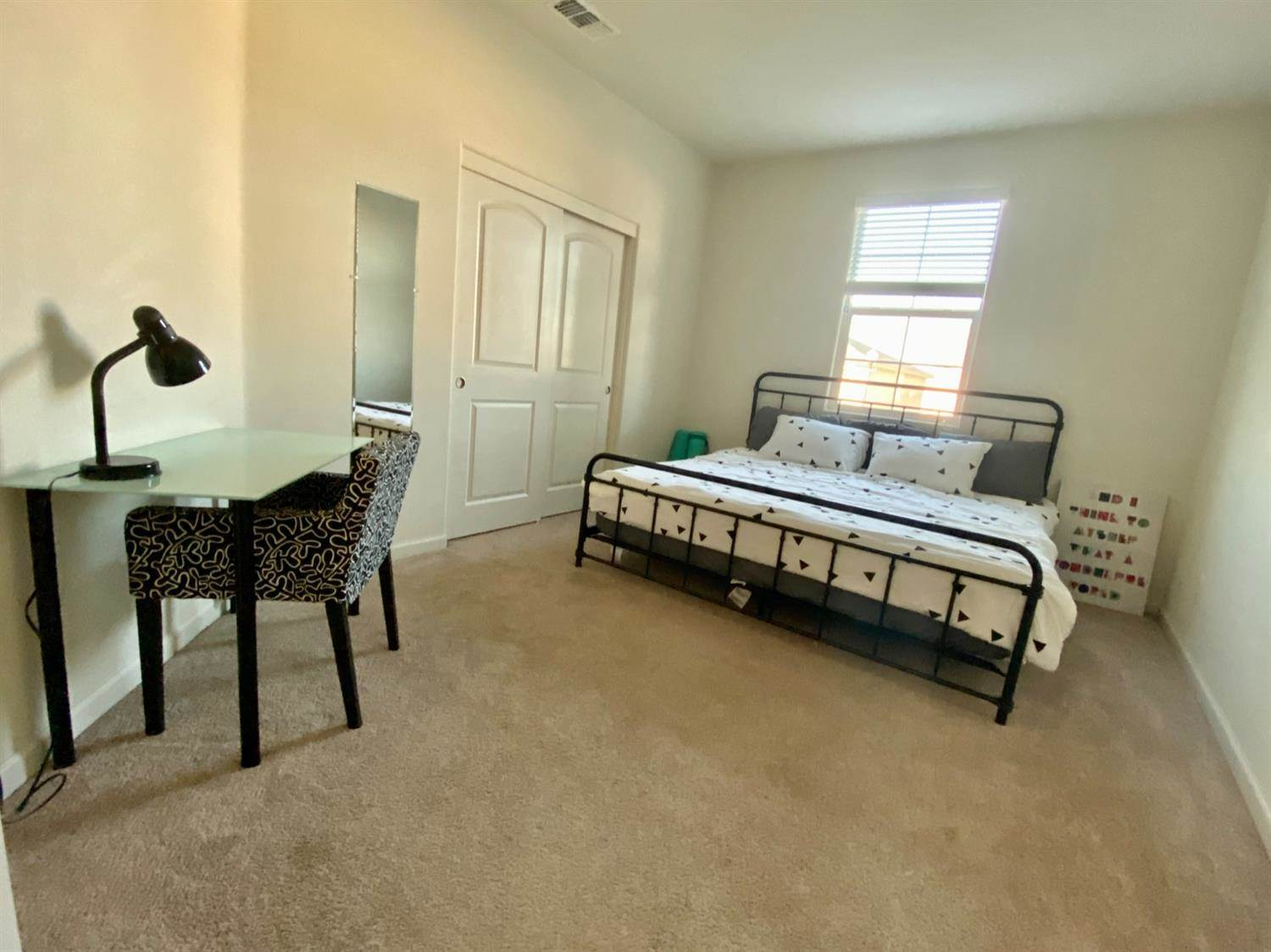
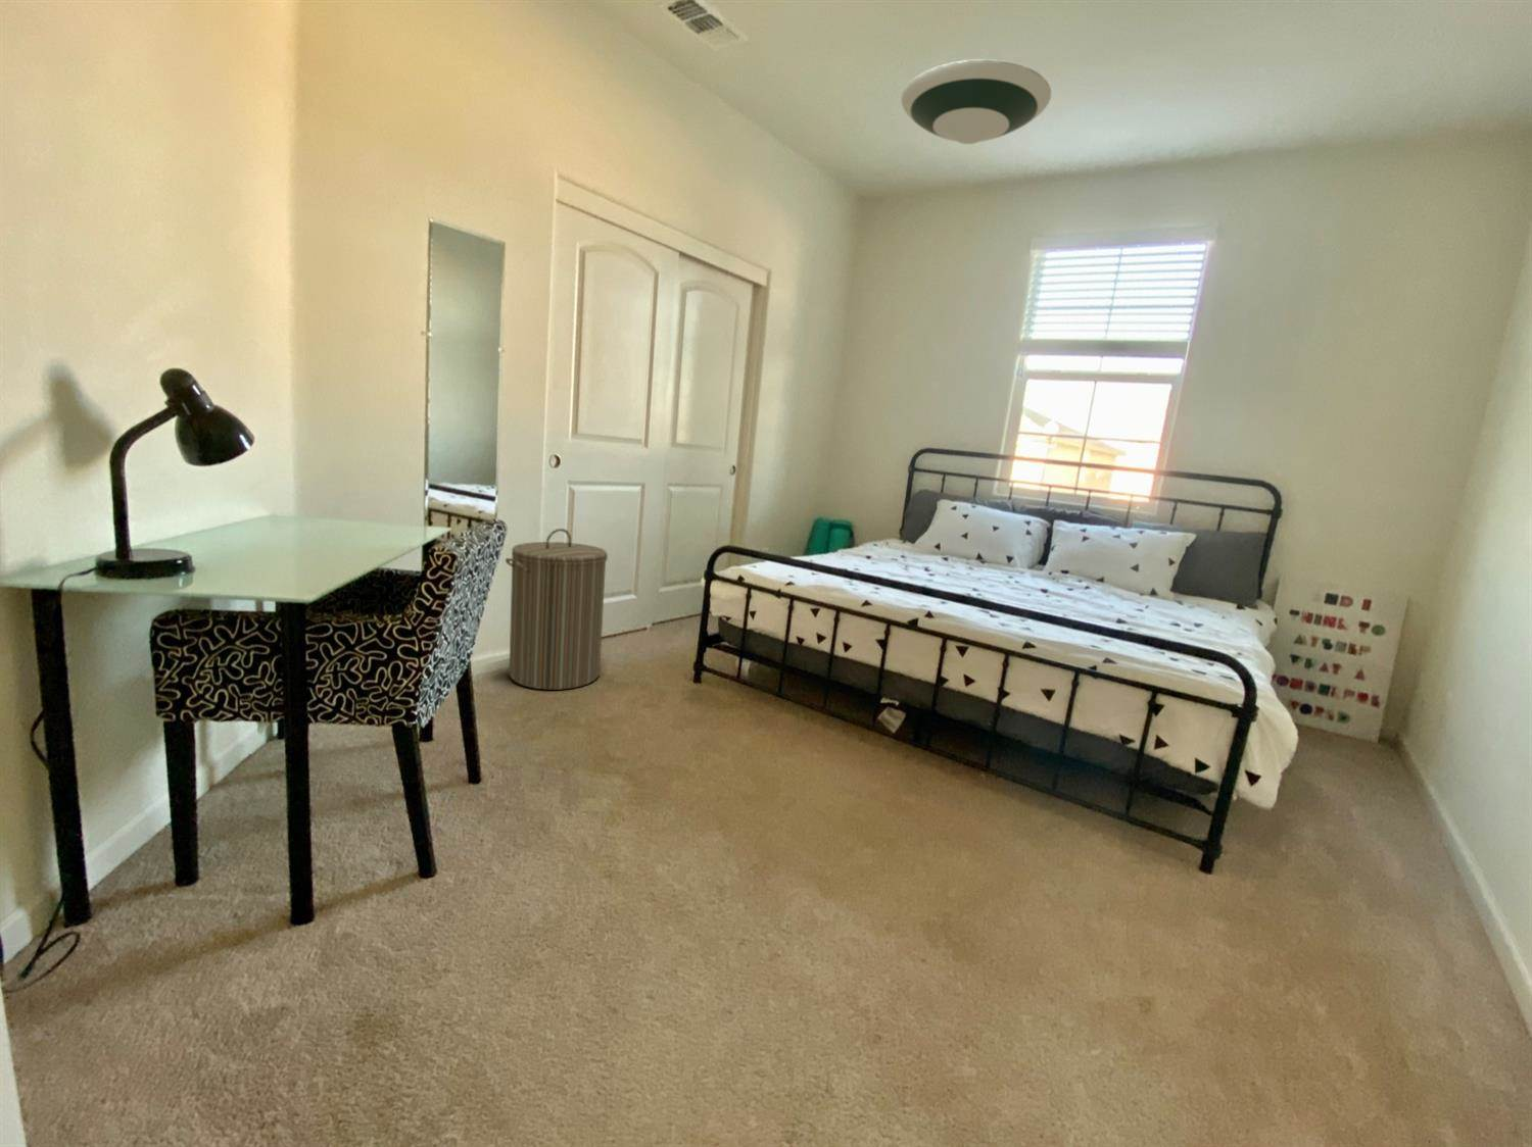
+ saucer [900,58,1052,145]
+ laundry hamper [505,528,609,690]
